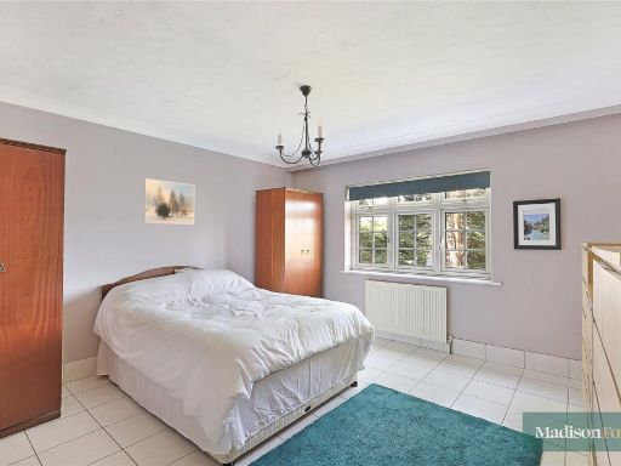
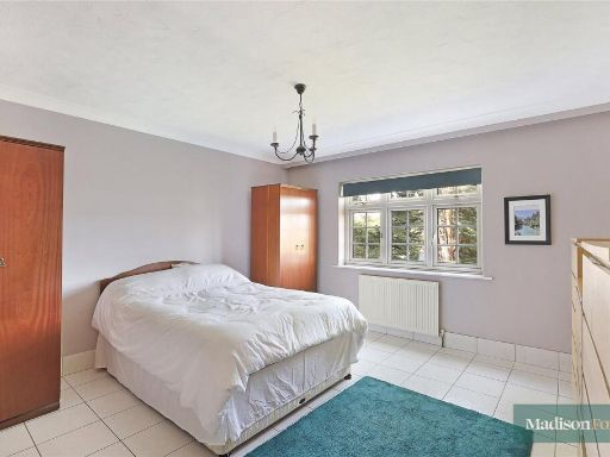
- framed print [143,177,195,226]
